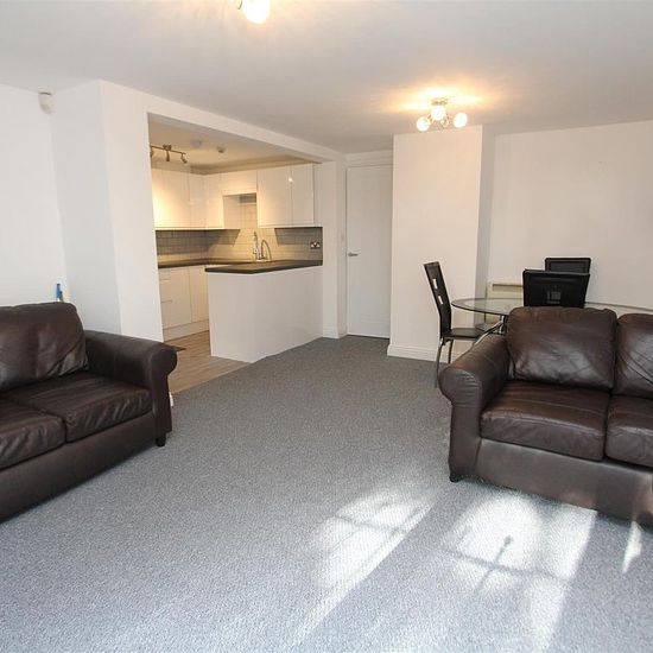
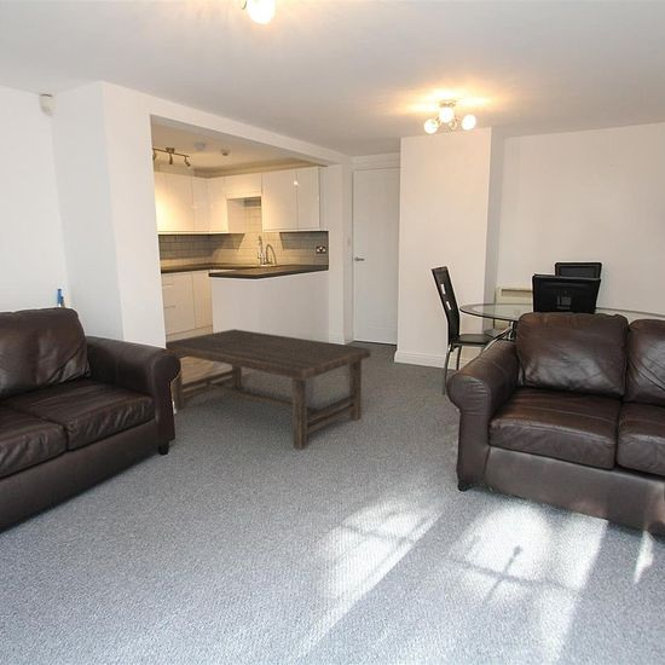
+ coffee table [164,328,372,450]
